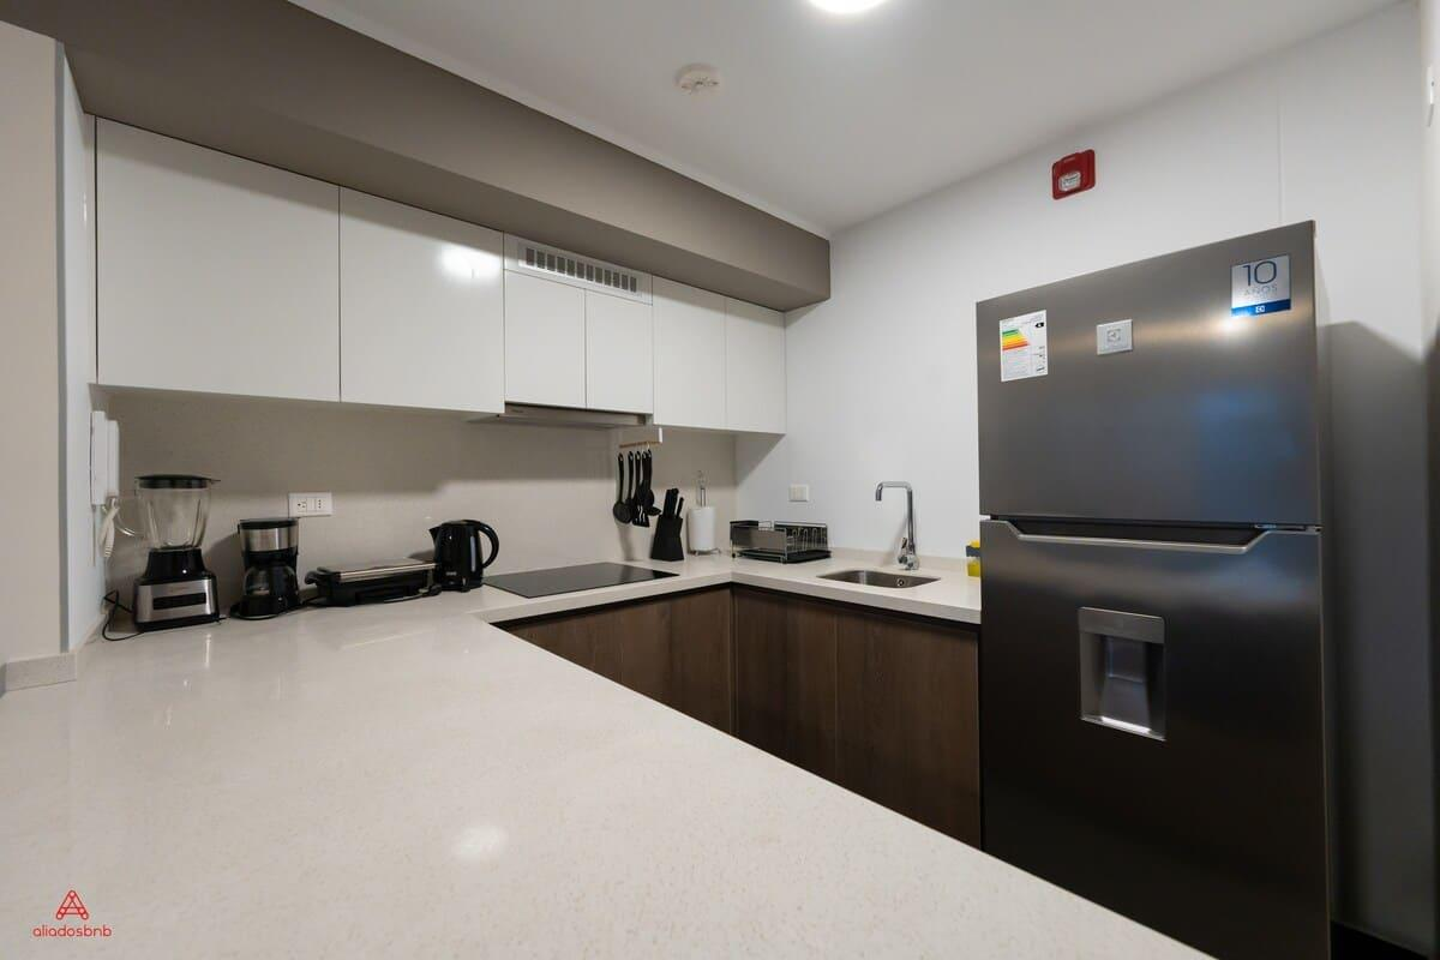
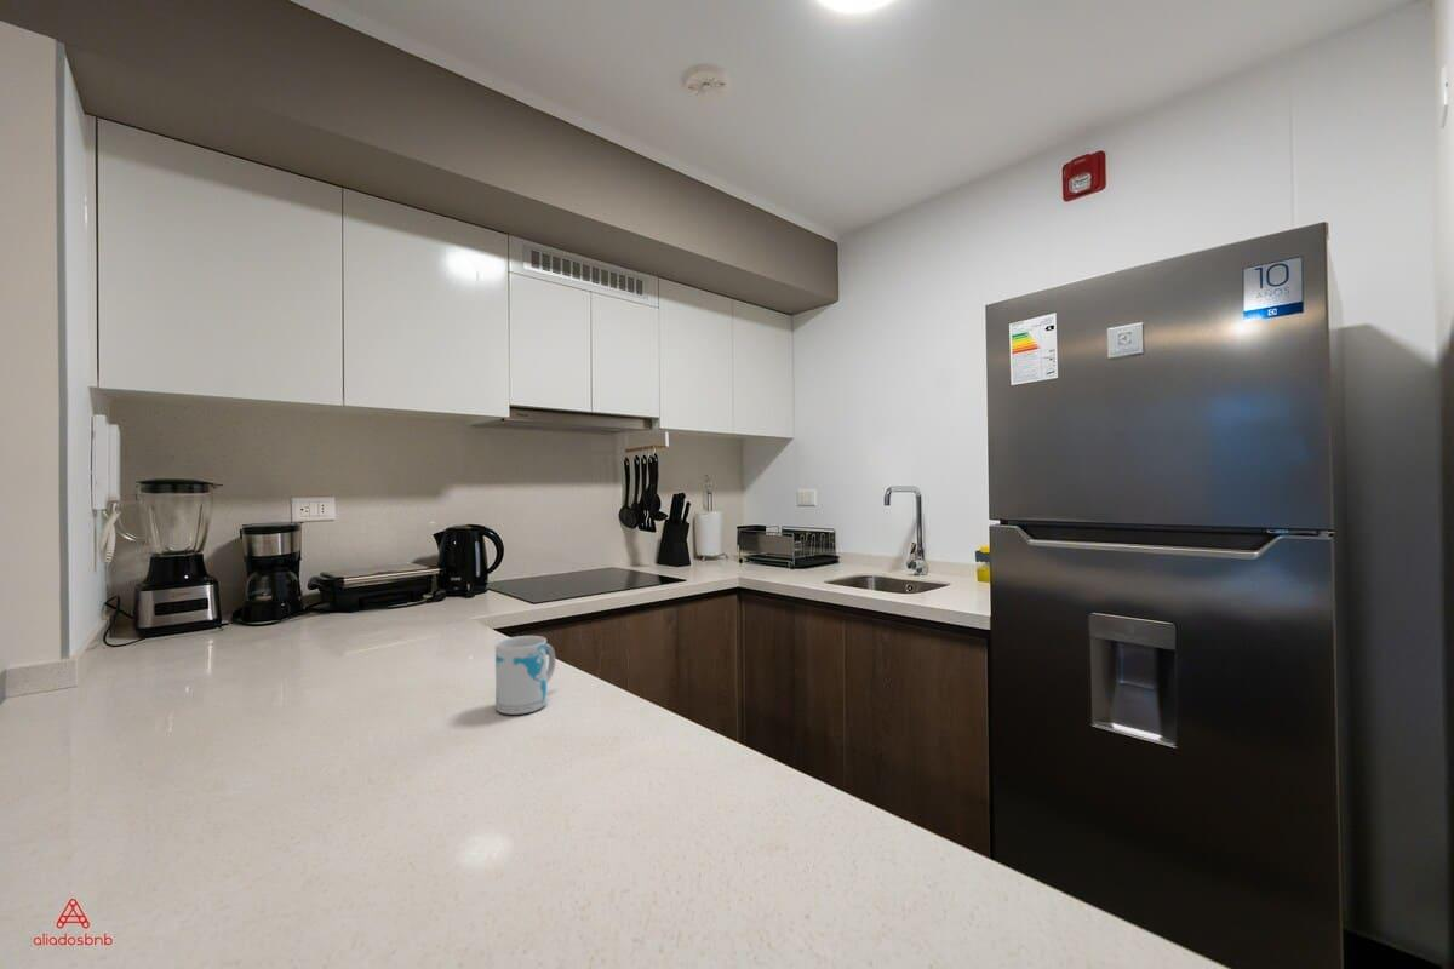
+ mug [494,635,556,716]
